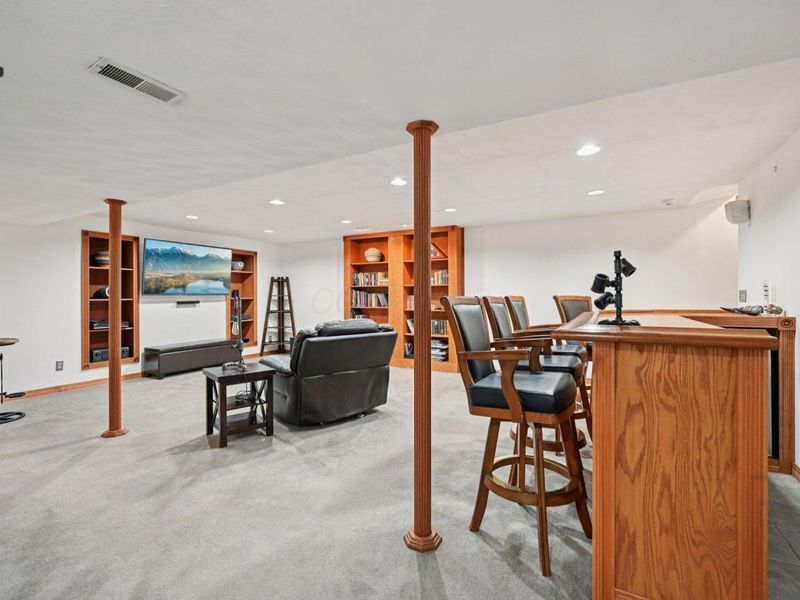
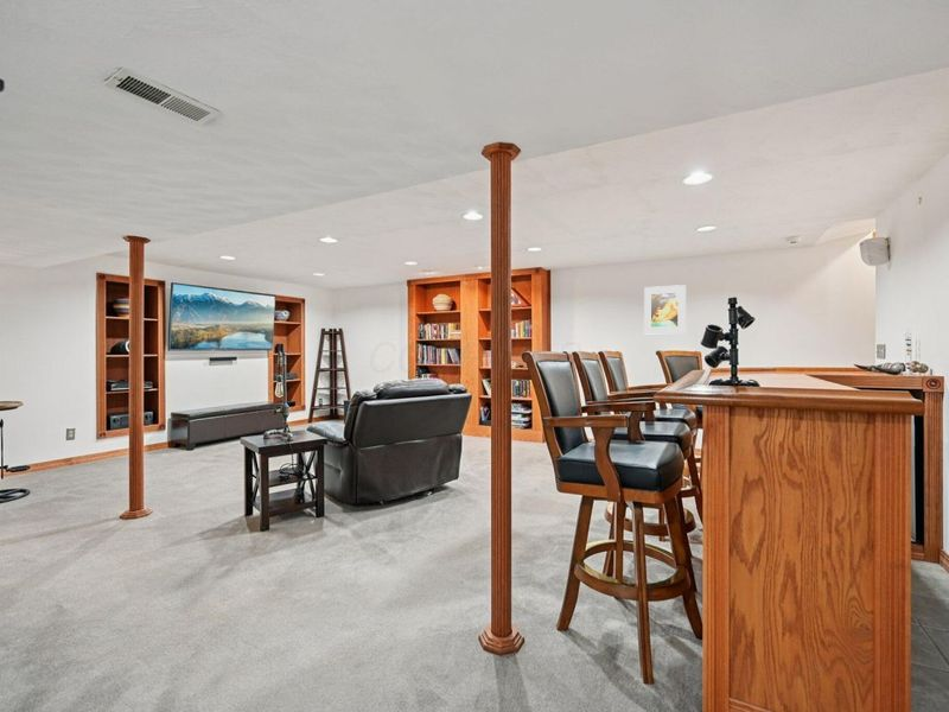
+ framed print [643,284,687,335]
